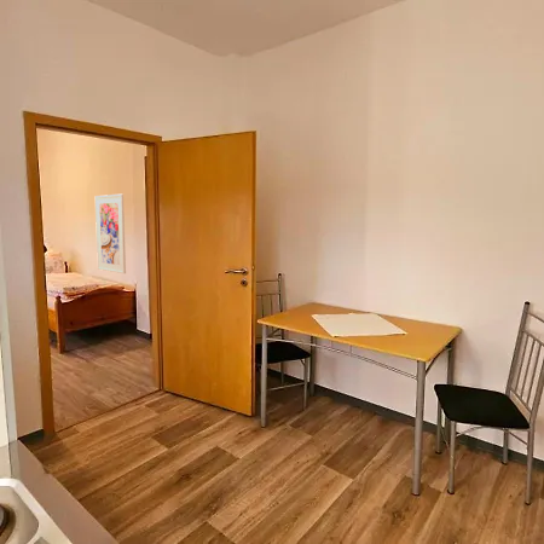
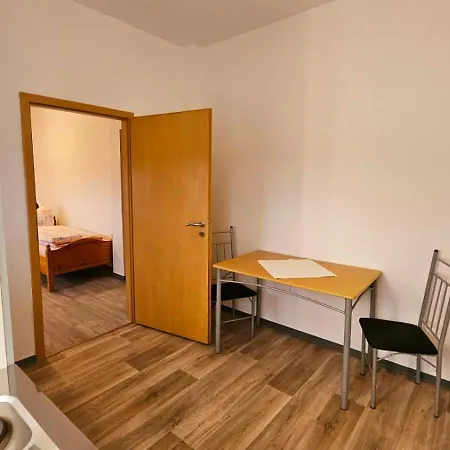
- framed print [94,193,127,274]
